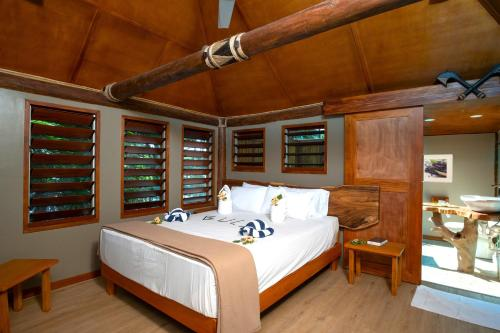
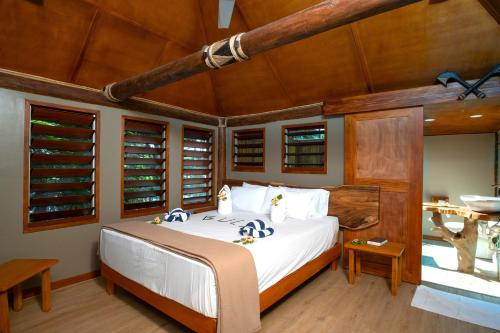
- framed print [423,154,454,184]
